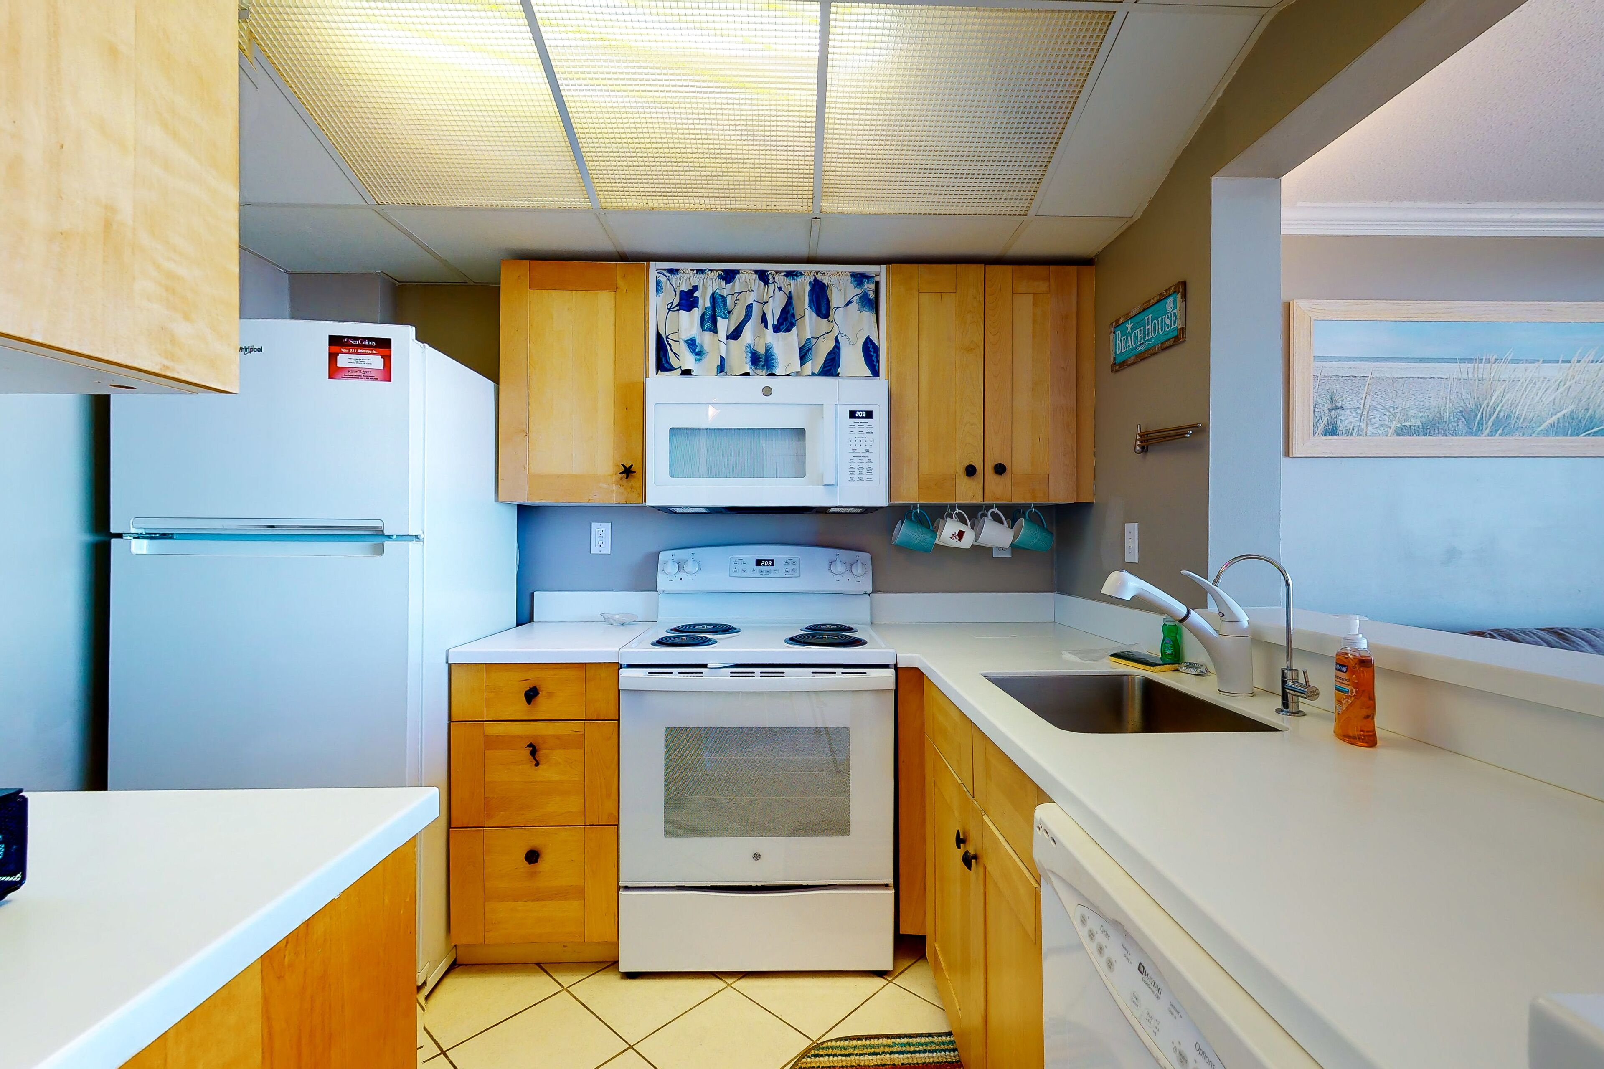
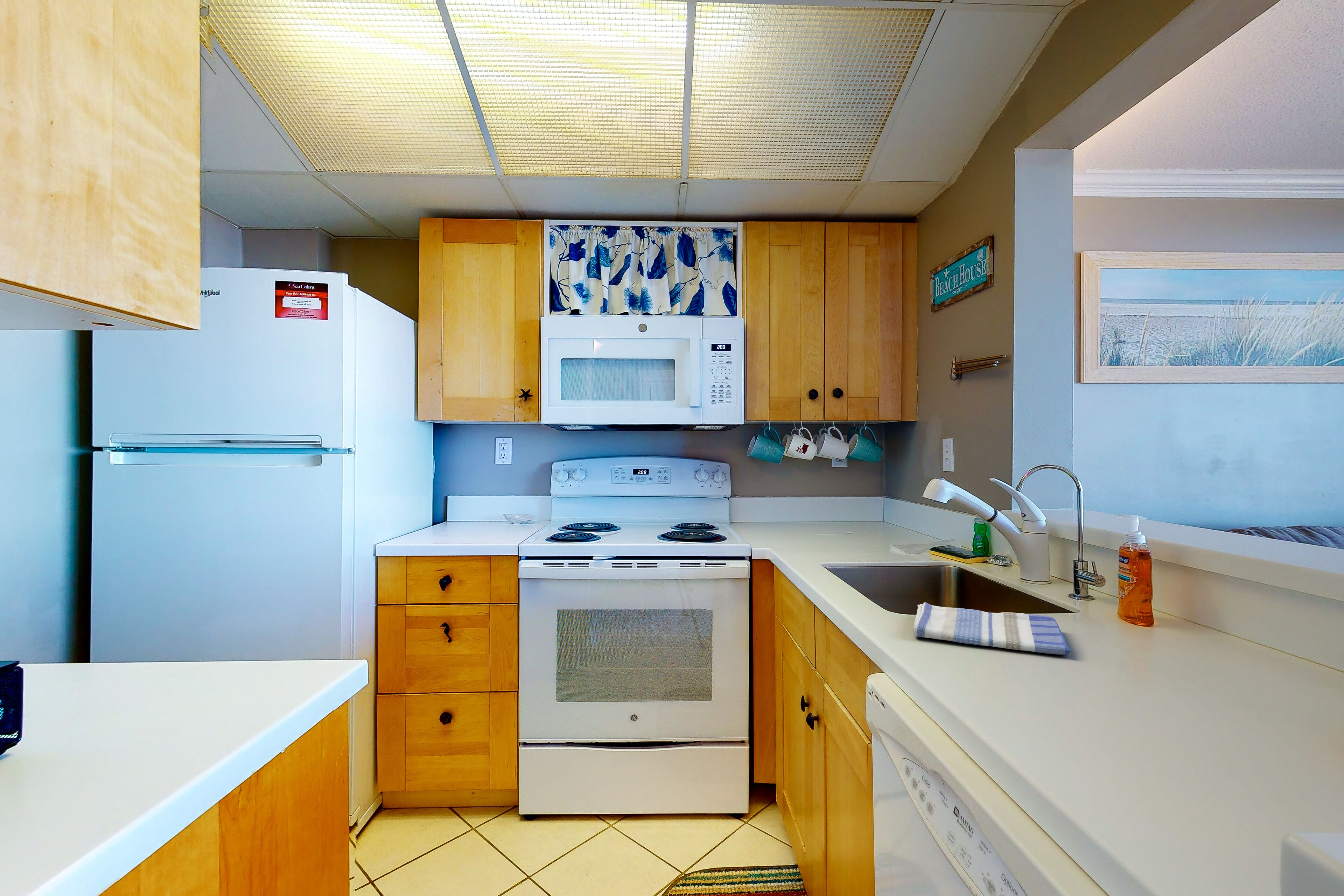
+ dish towel [912,602,1071,655]
